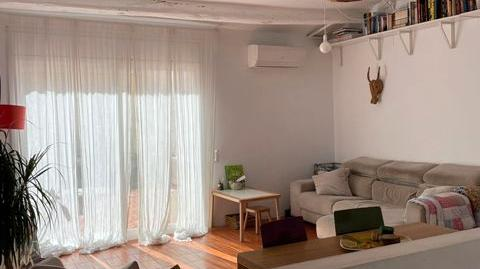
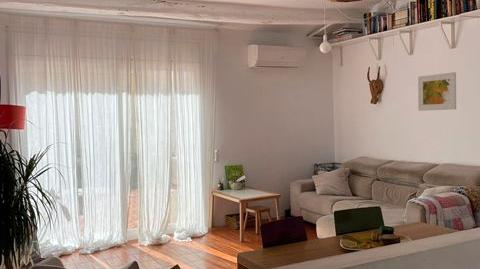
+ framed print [417,71,457,112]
